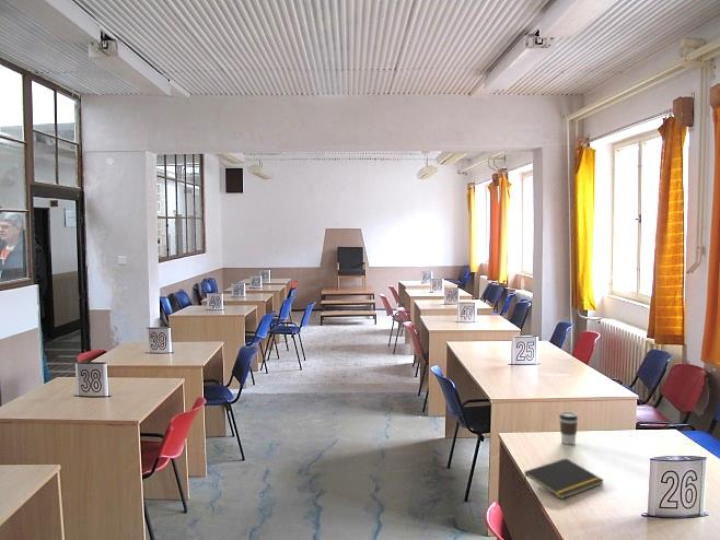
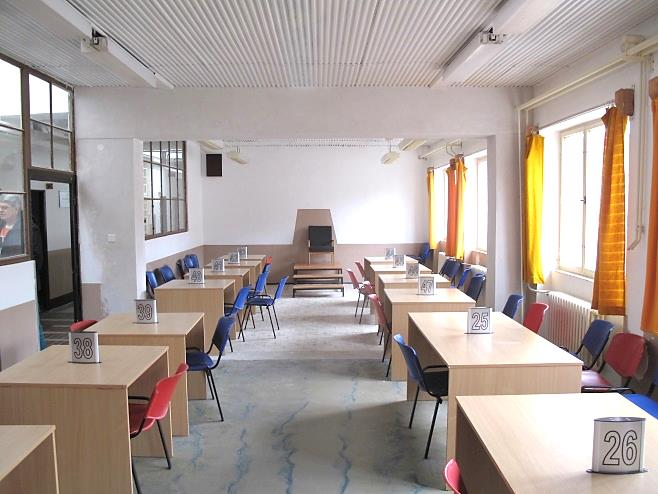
- notepad [523,457,605,500]
- coffee cup [558,411,579,445]
